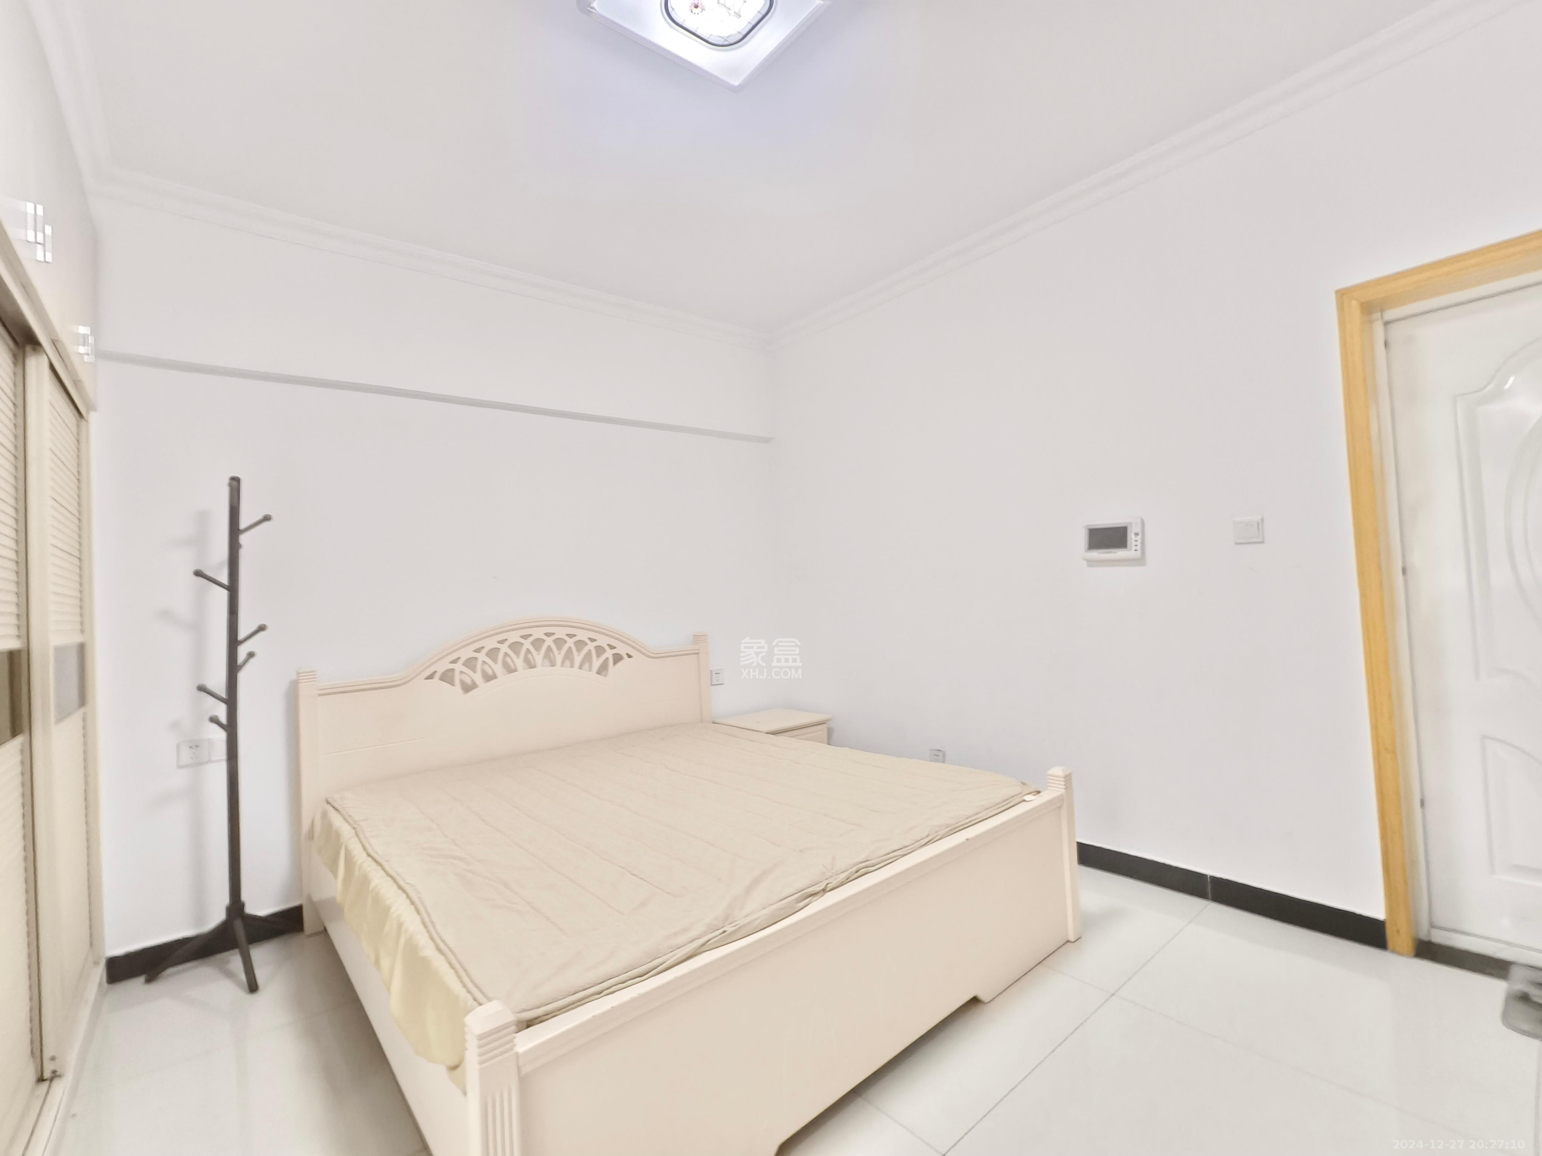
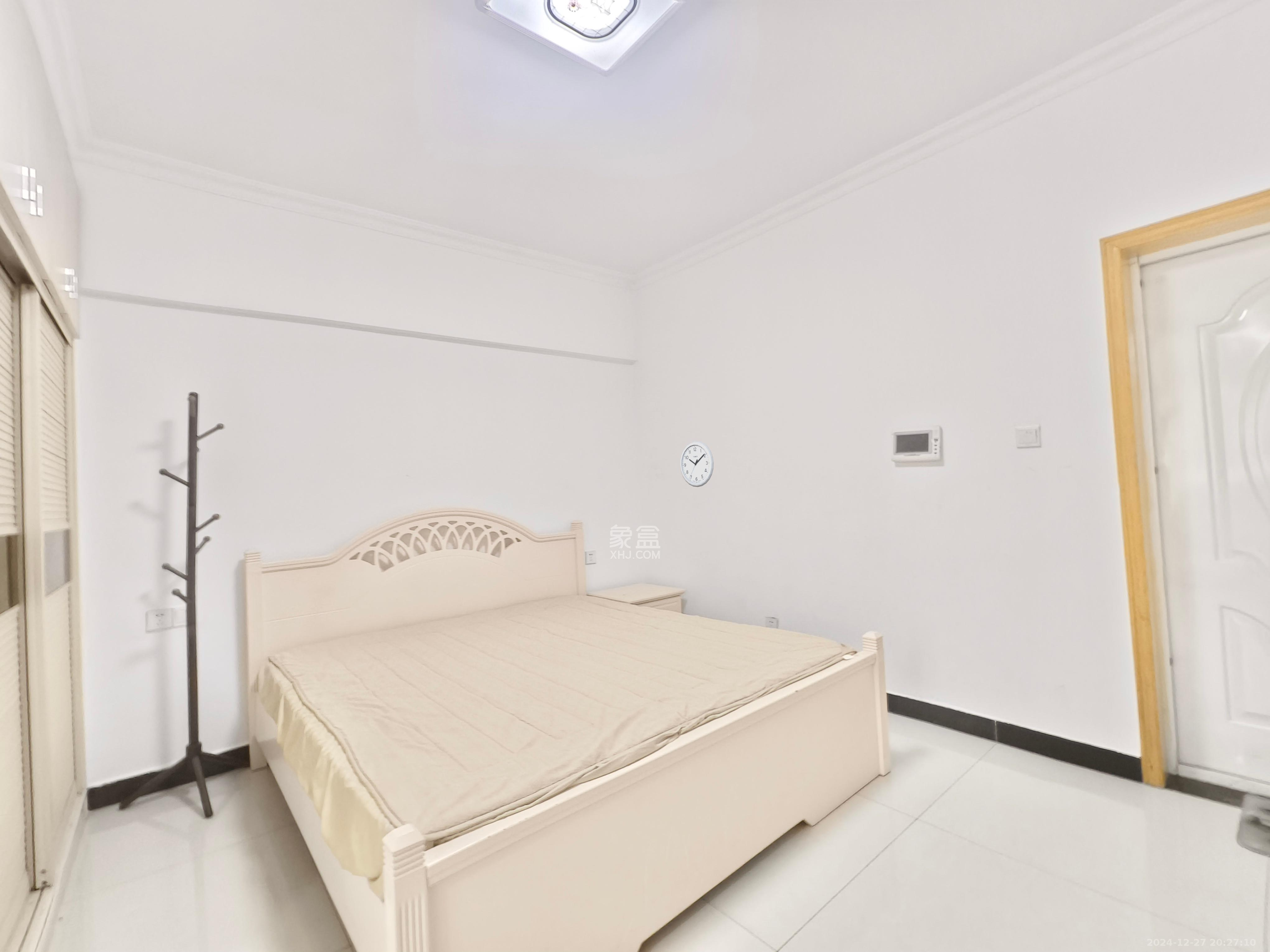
+ wall clock [680,441,714,487]
